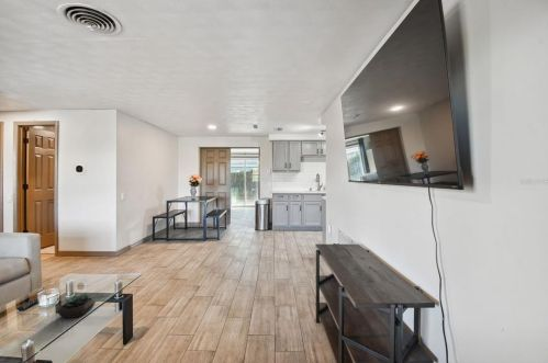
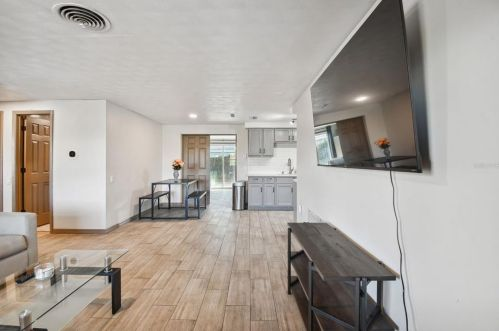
- succulent plant [56,293,98,319]
